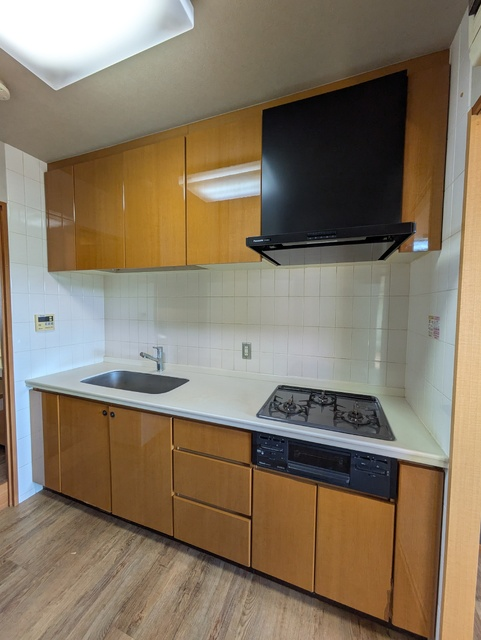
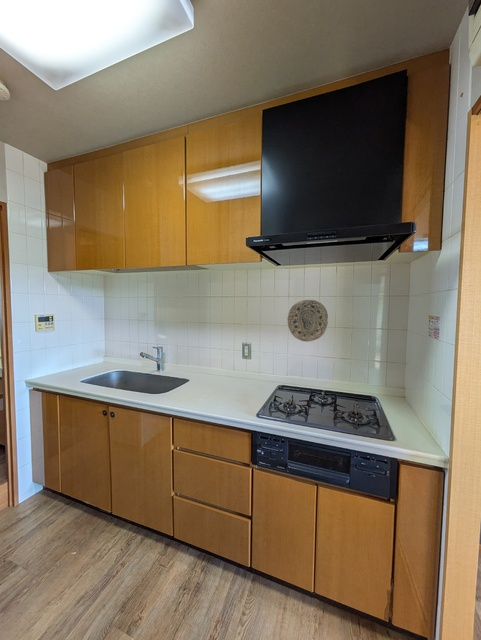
+ decorative plate [286,299,329,343]
